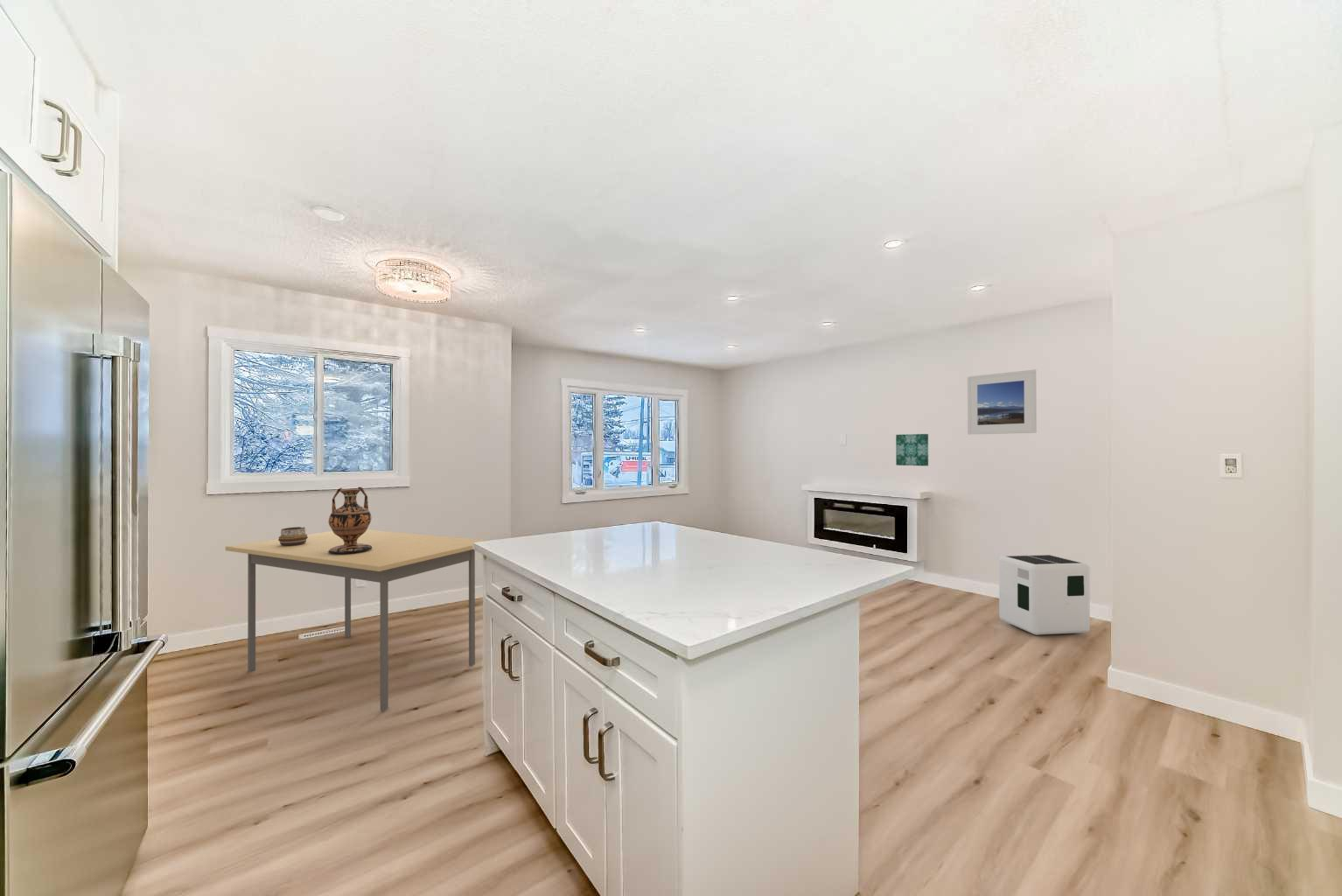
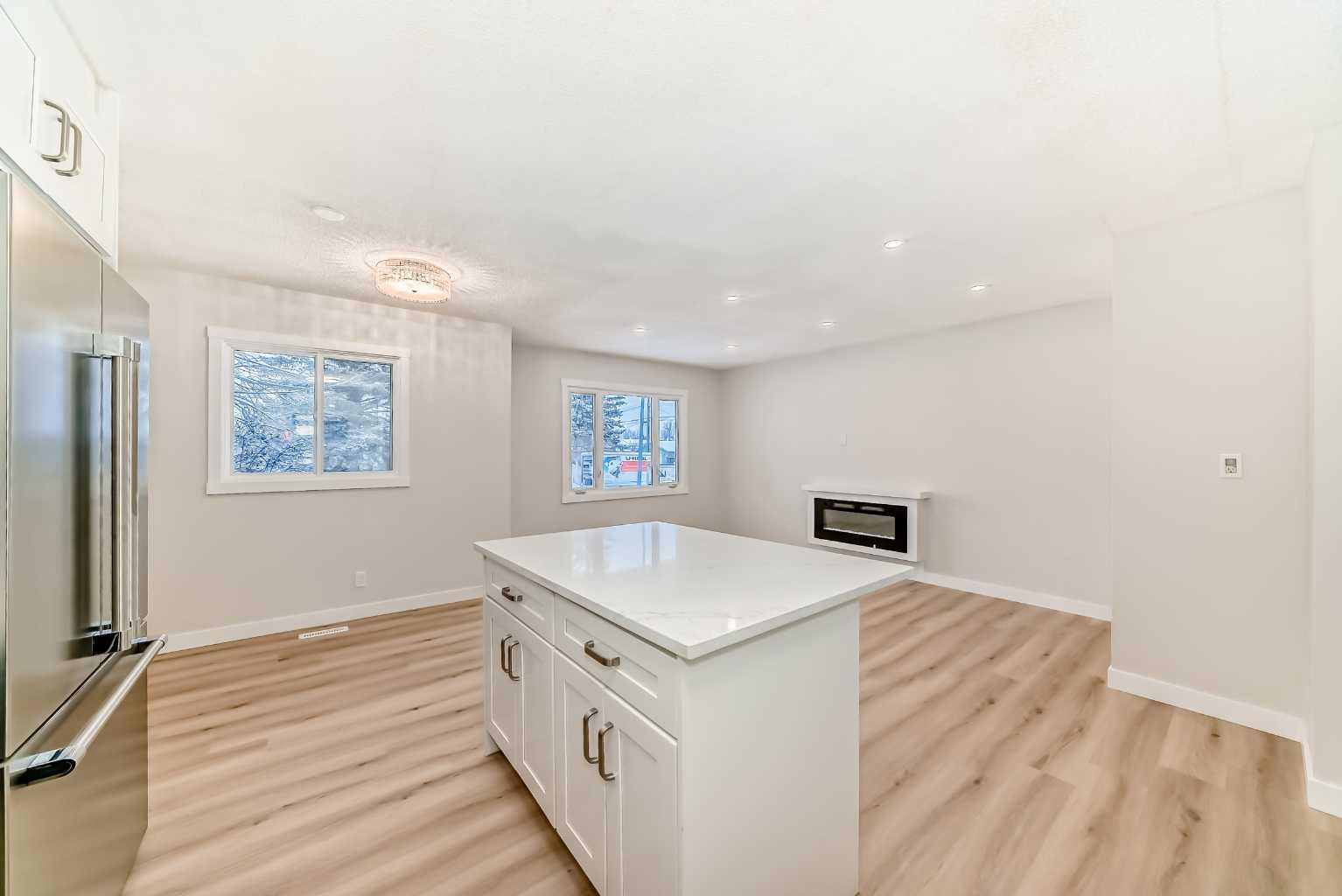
- decorative bowl [278,526,308,546]
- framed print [967,368,1038,436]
- vase [327,486,373,554]
- wall art [895,433,929,466]
- dining table [225,528,487,712]
- air purifier [998,554,1091,636]
